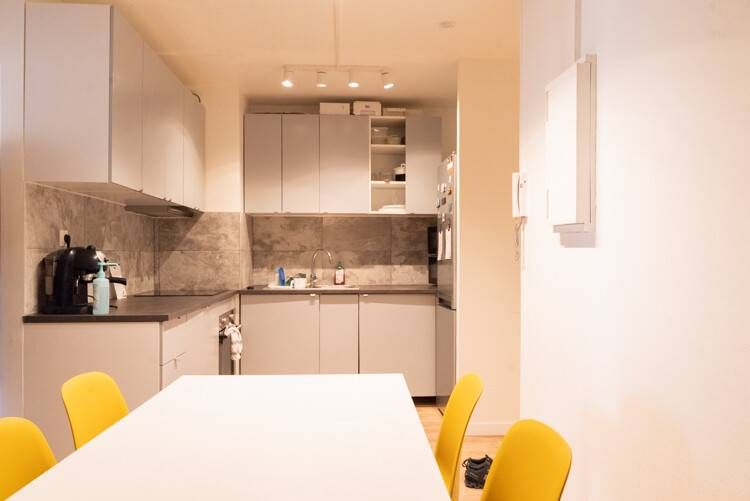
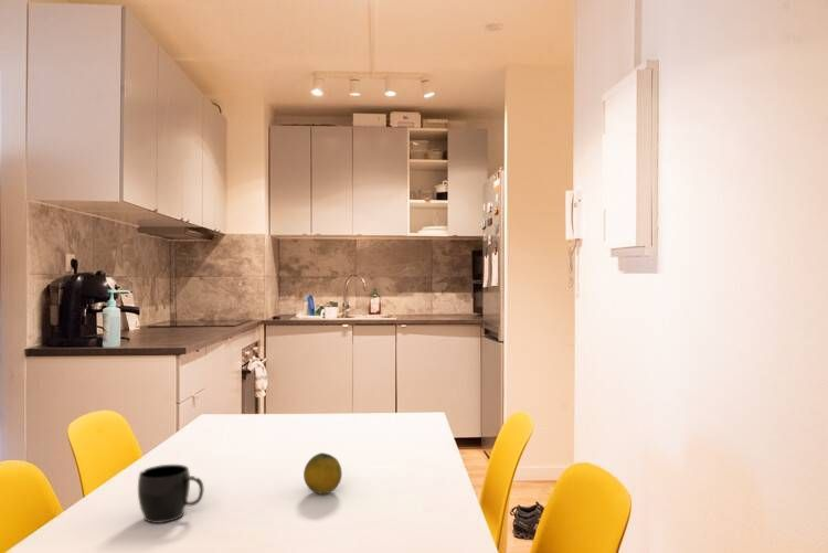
+ fruit [302,451,343,494]
+ mug [137,464,205,524]
